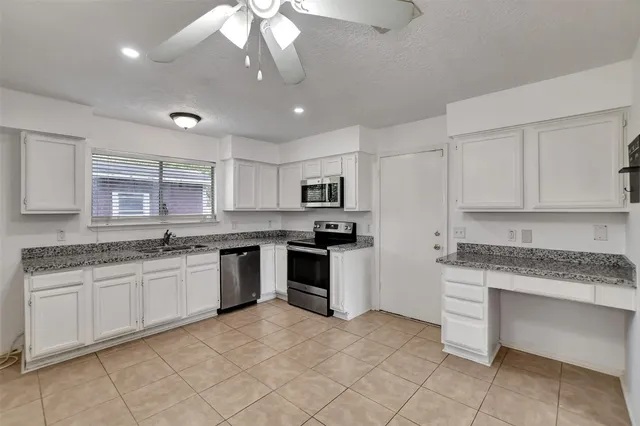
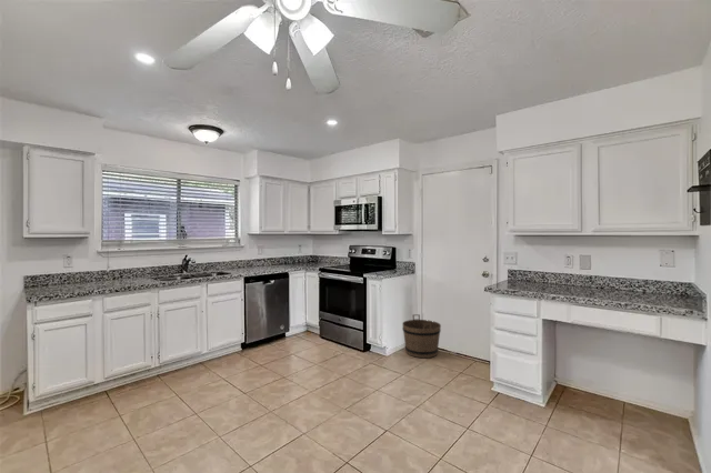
+ bucket [401,313,442,359]
